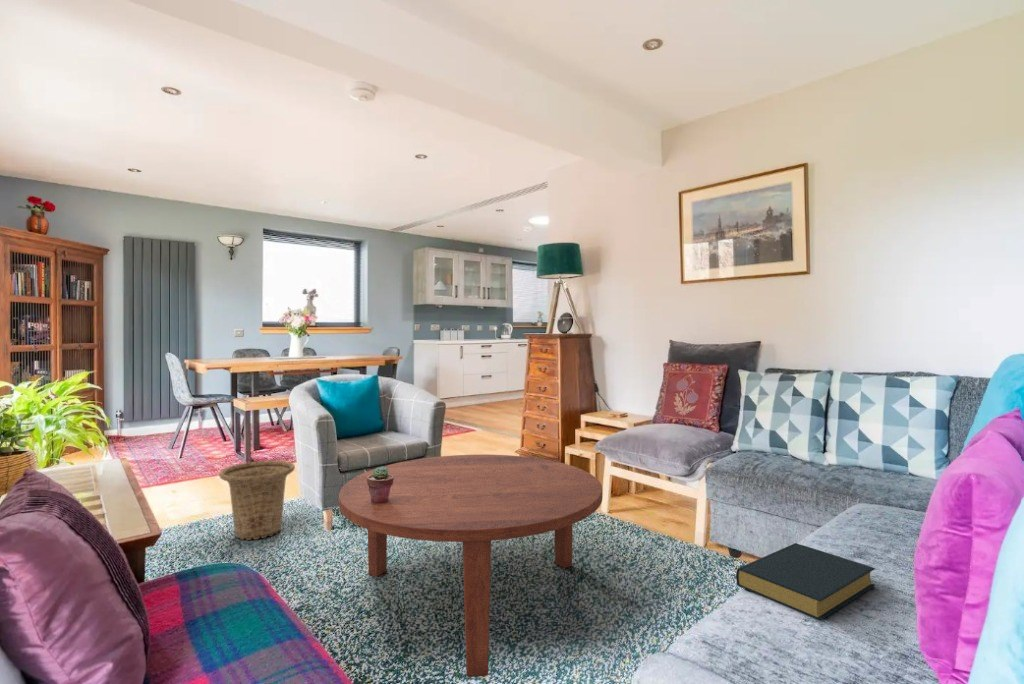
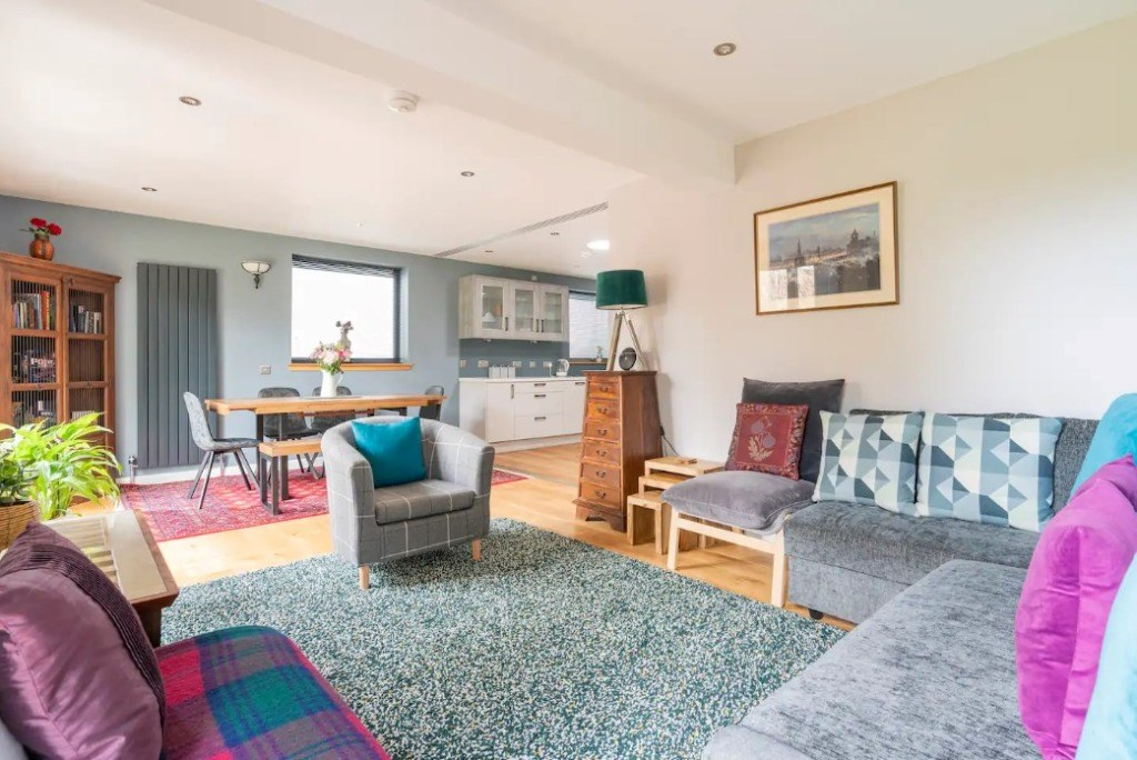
- coffee table [338,454,603,678]
- hardback book [735,542,876,622]
- potted succulent [367,465,394,504]
- basket [218,460,296,541]
